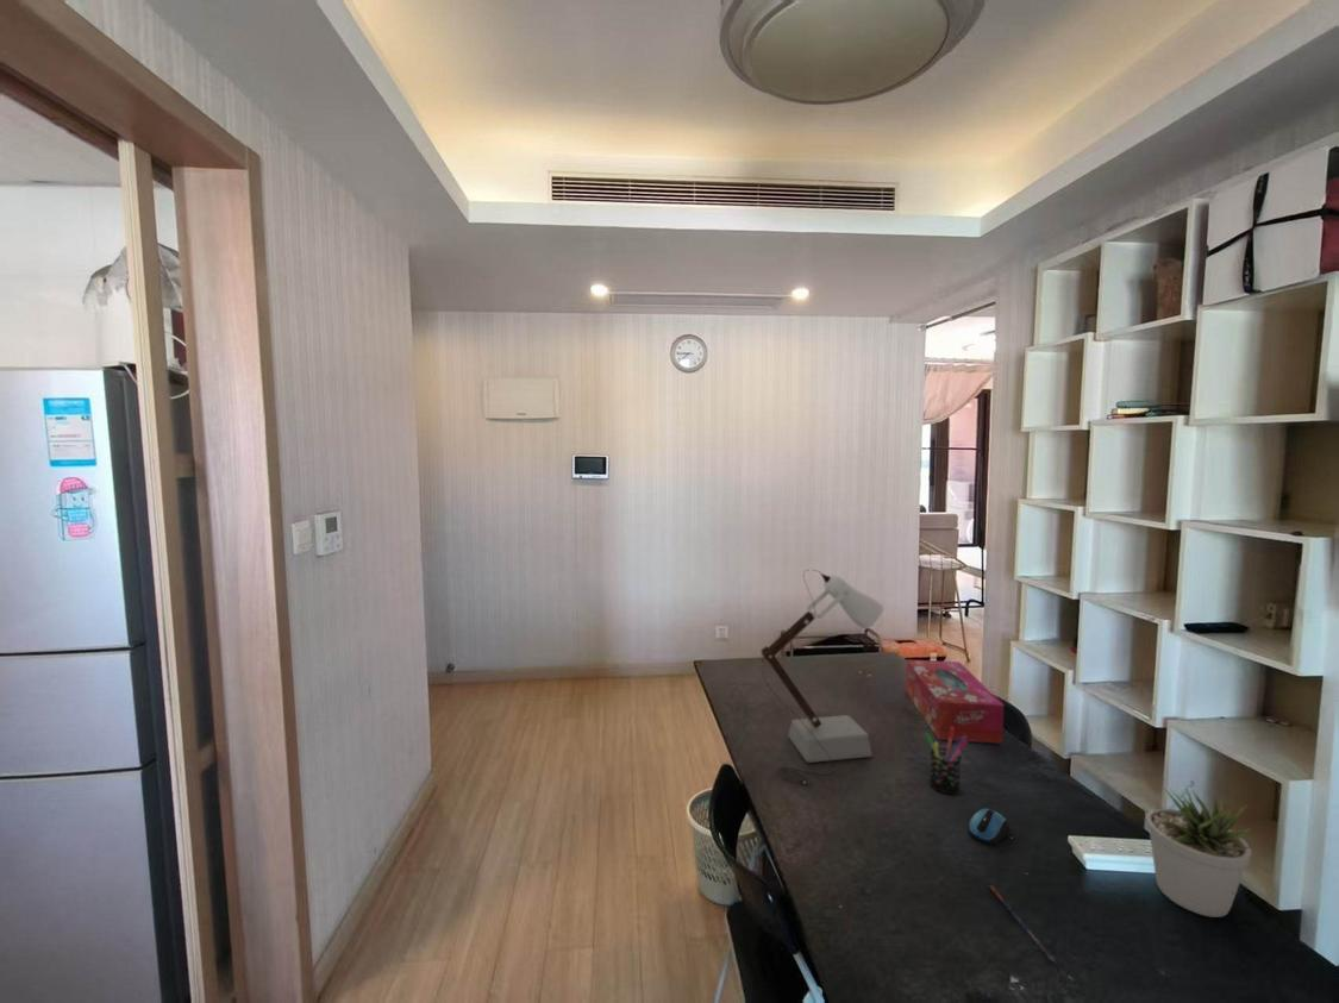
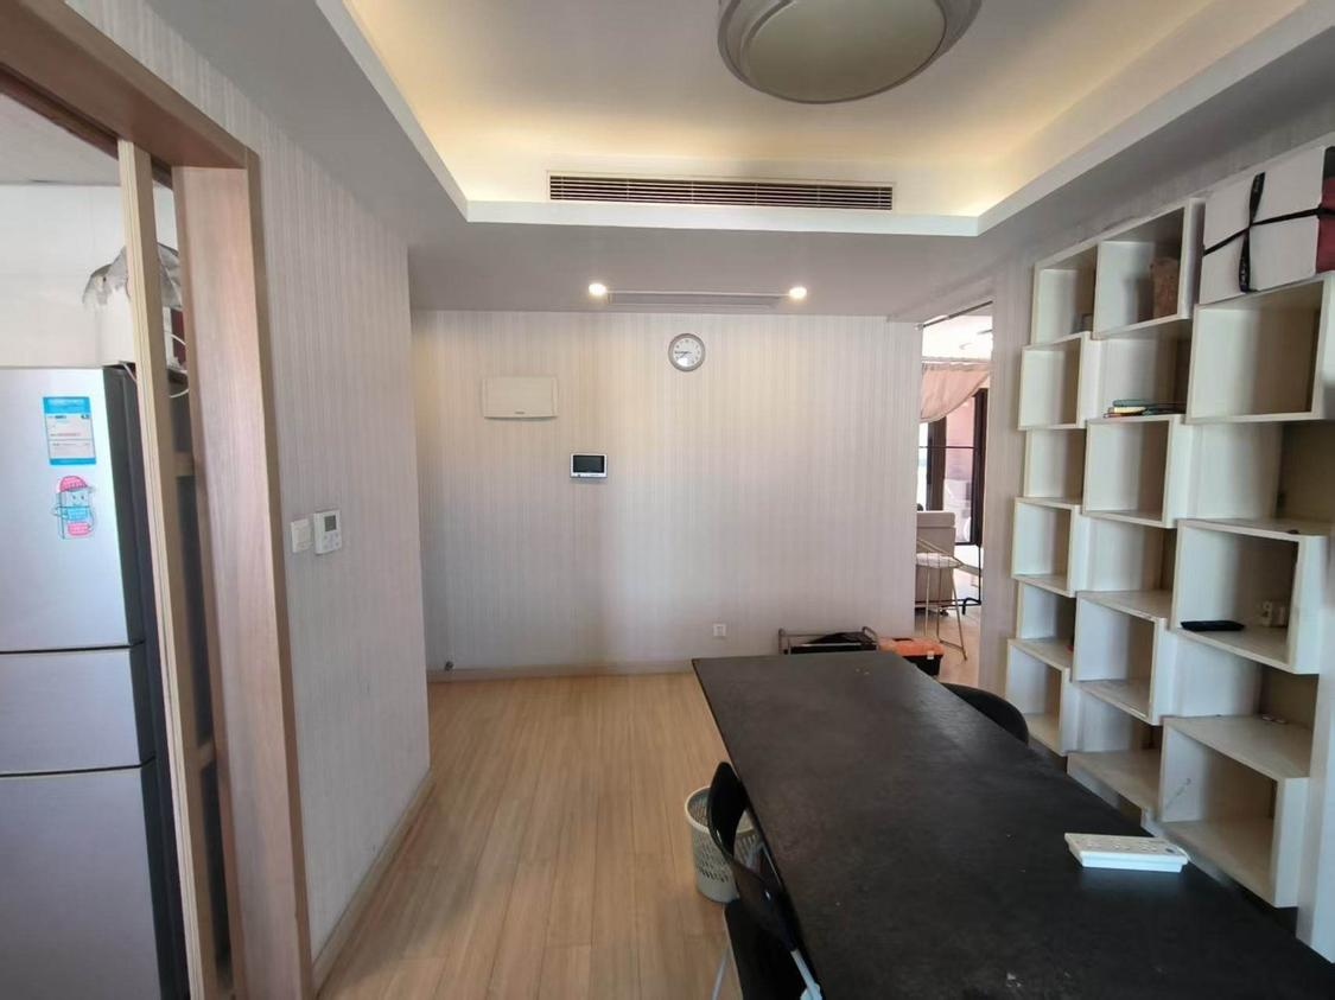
- potted plant [1145,786,1253,919]
- tissue box [905,659,1006,745]
- computer mouse [968,808,1012,846]
- pen holder [924,727,969,795]
- pen [988,884,1056,963]
- desk lamp [759,569,884,788]
